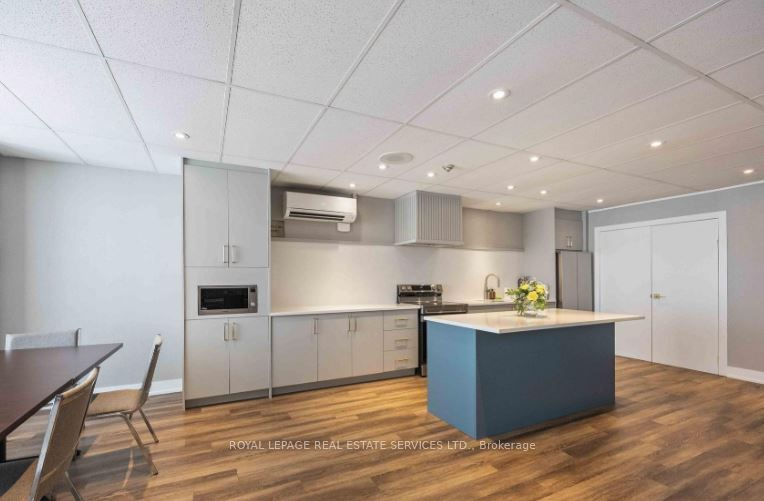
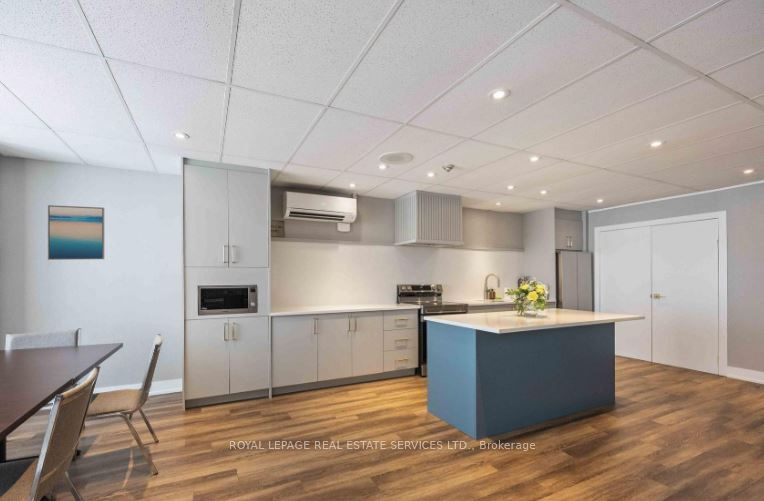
+ wall art [47,204,105,261]
